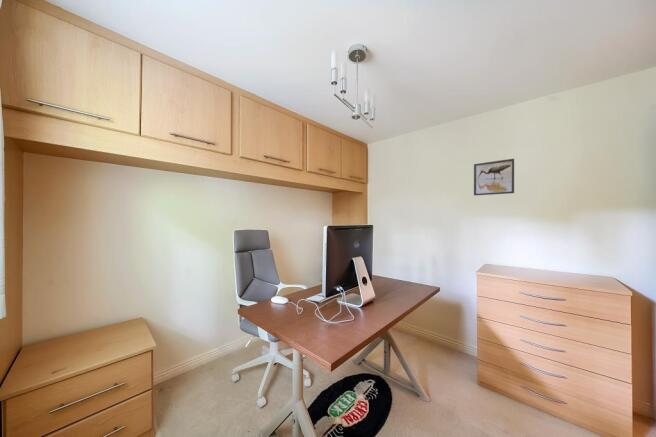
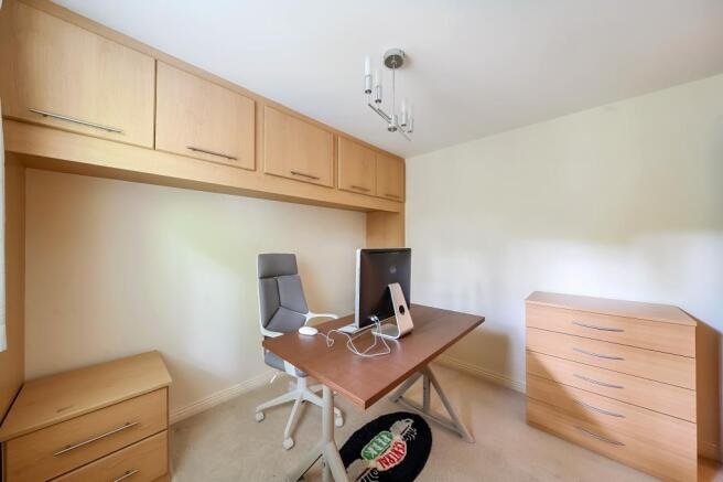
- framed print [473,158,515,196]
